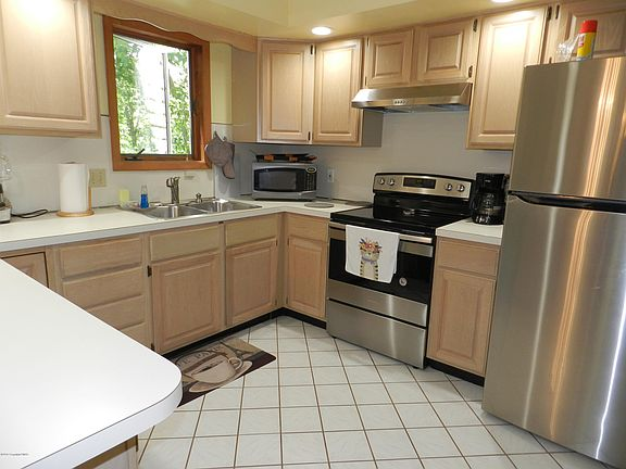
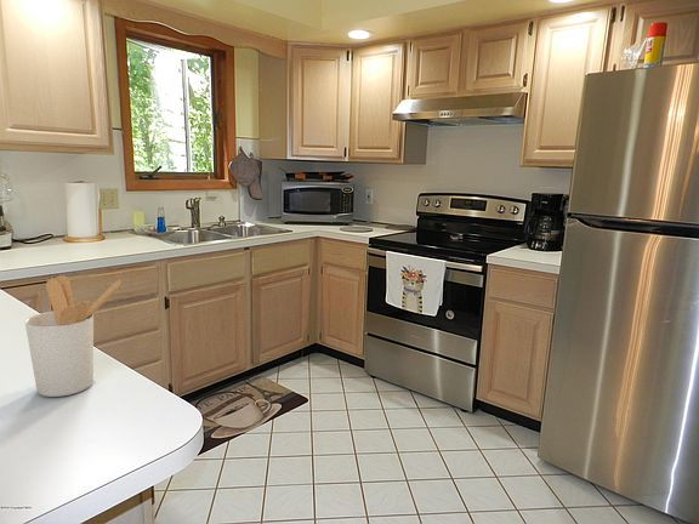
+ utensil holder [24,275,123,398]
